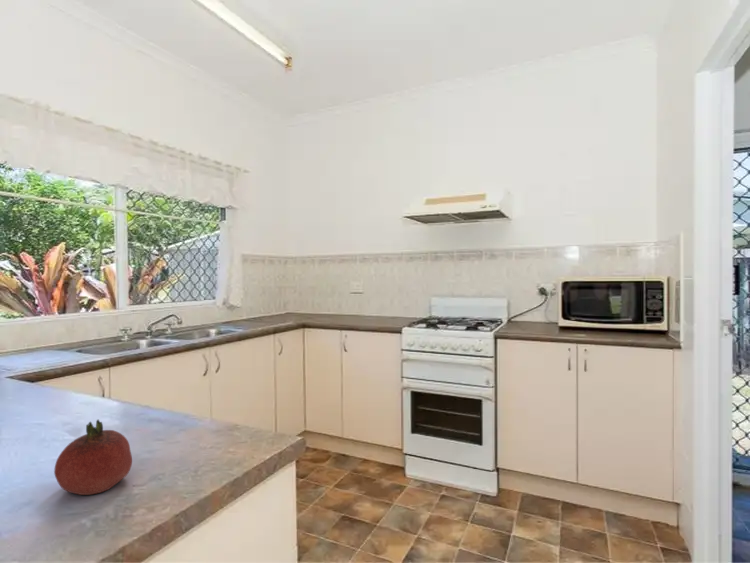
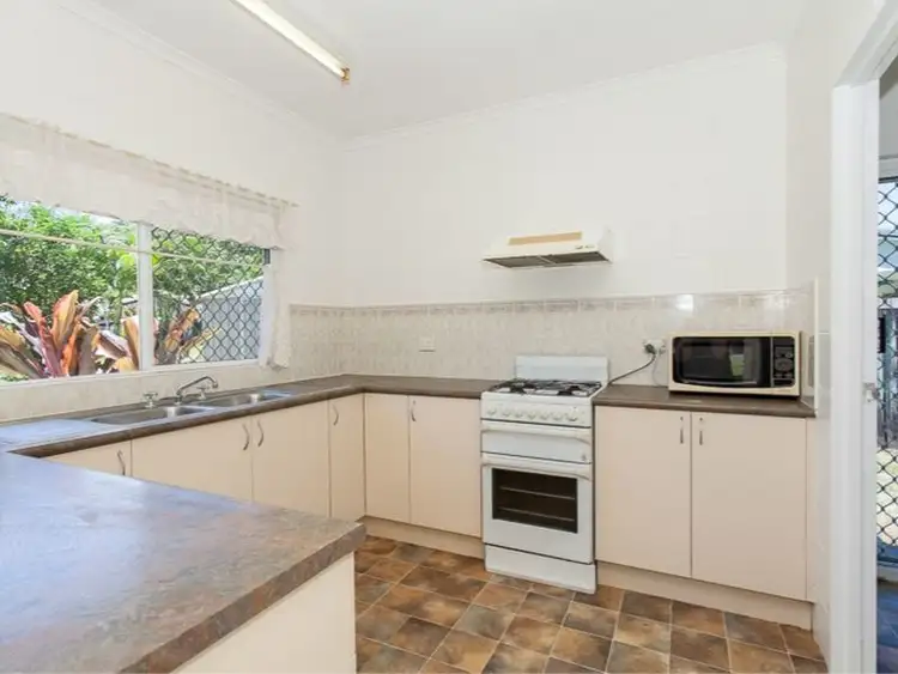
- fruit [53,419,133,496]
